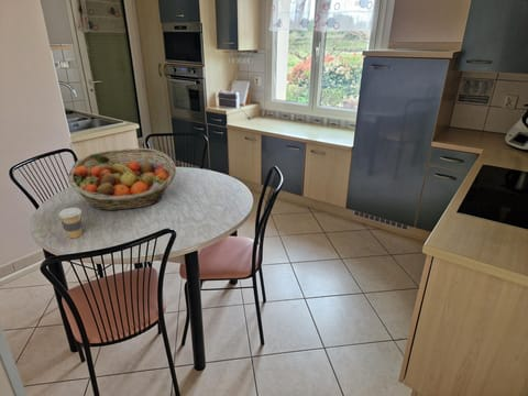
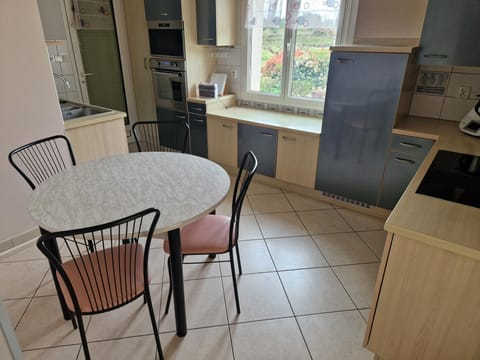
- fruit basket [67,147,177,211]
- coffee cup [57,207,82,239]
